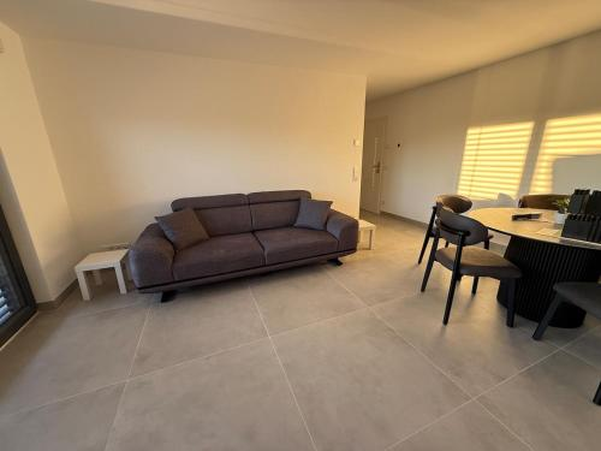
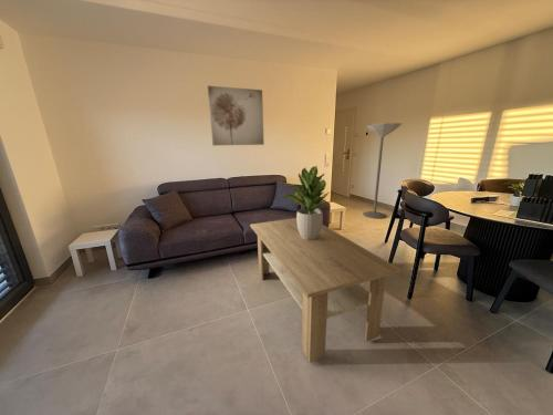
+ potted plant [283,165,331,240]
+ coffee table [249,217,401,364]
+ wall art [207,85,265,146]
+ floor lamp [362,122,403,219]
